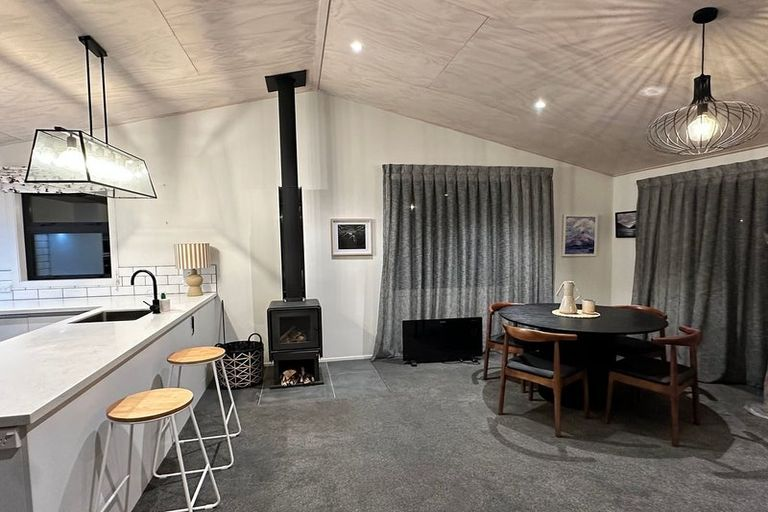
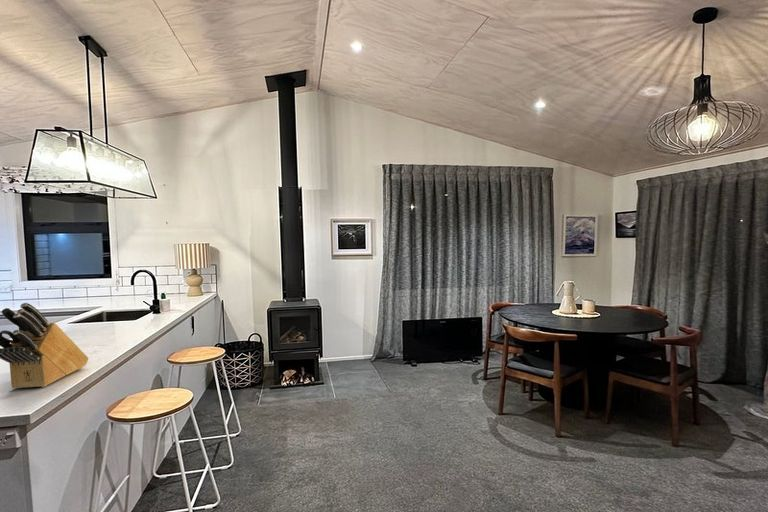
+ knife block [0,302,89,390]
